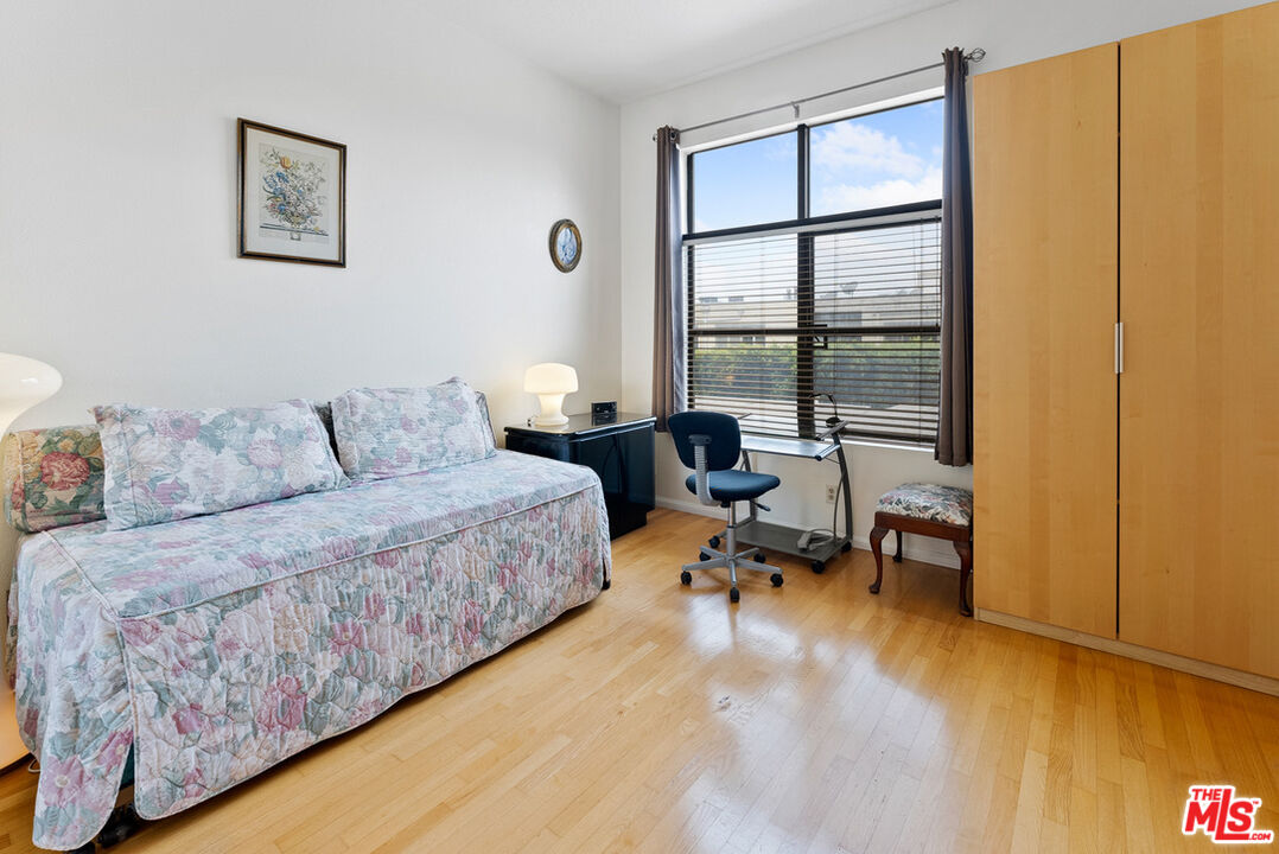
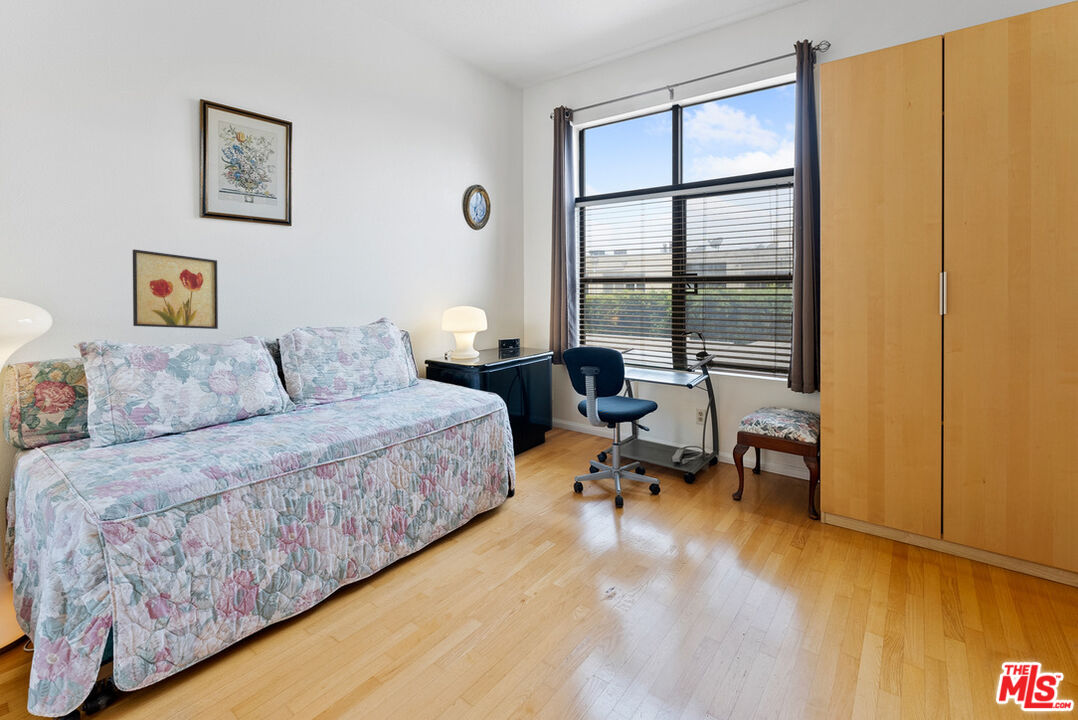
+ wall art [132,249,219,330]
